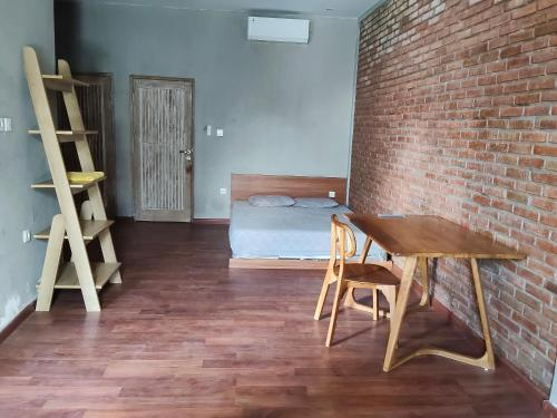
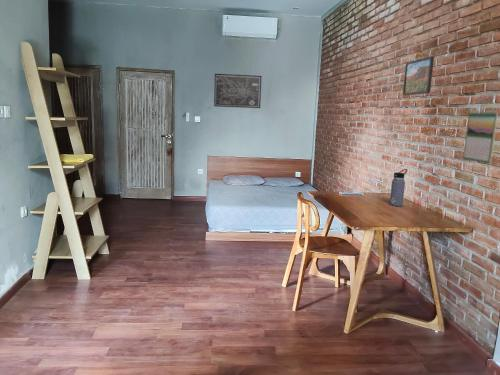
+ calendar [462,109,499,165]
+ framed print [402,55,435,96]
+ wall art [213,73,263,109]
+ water bottle [389,168,408,207]
